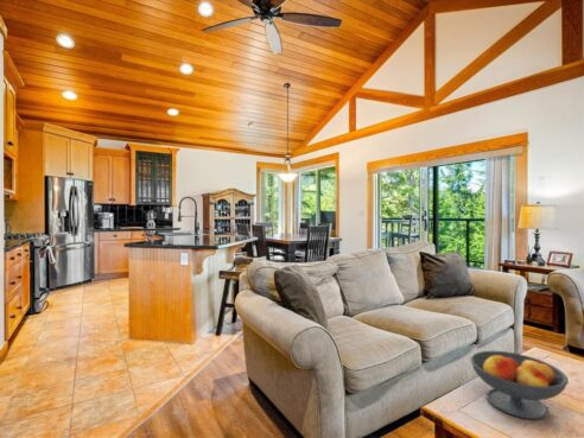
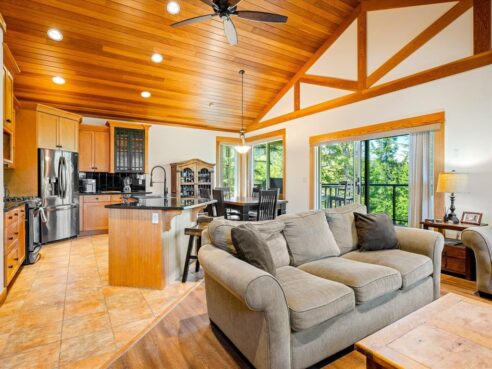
- fruit bowl [469,349,570,420]
